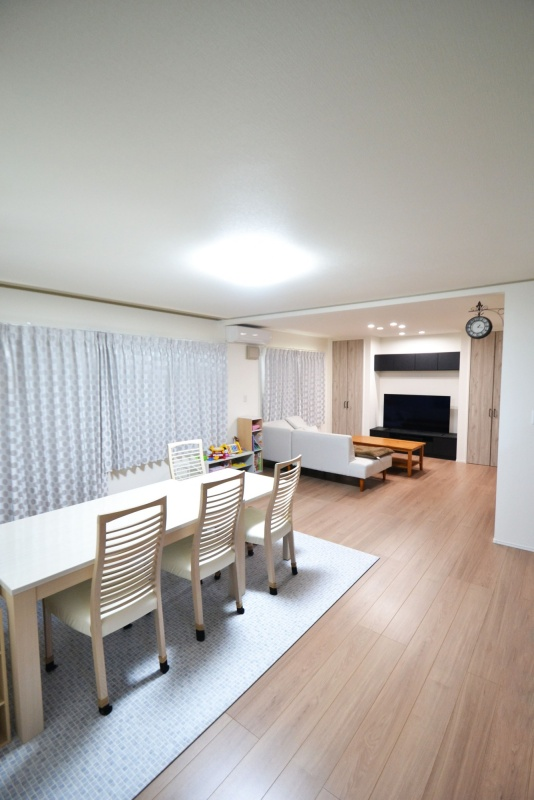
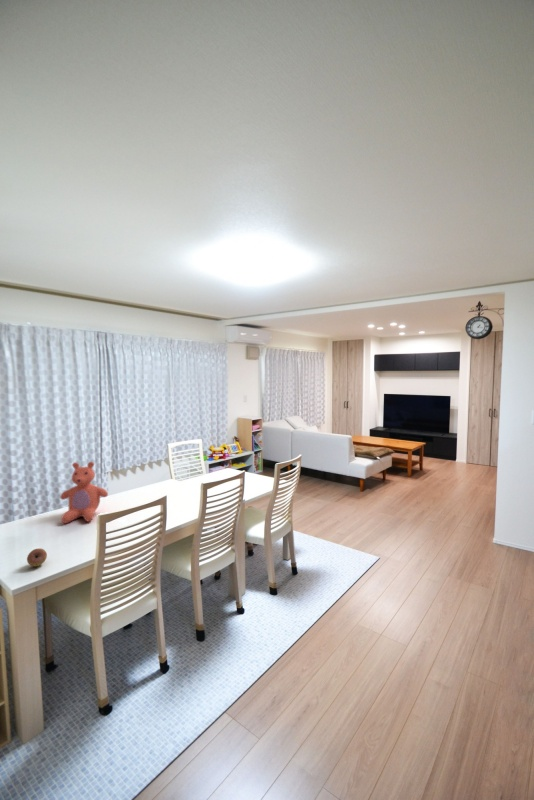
+ fruit [26,547,48,567]
+ teddy bear [59,461,109,524]
